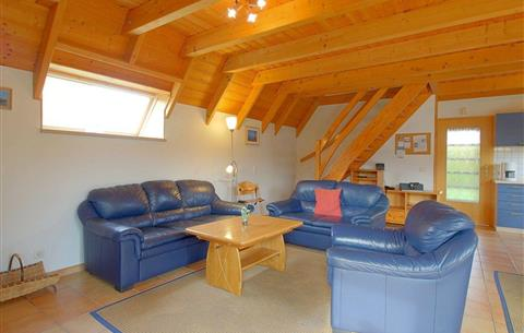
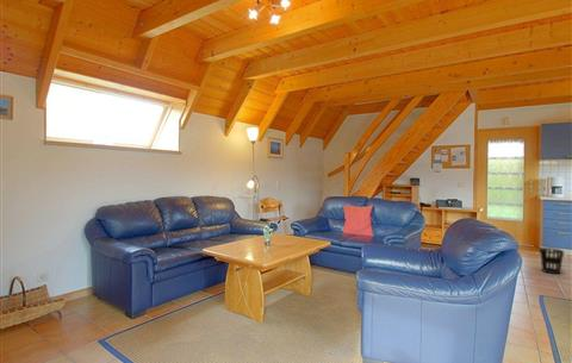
+ wastebasket [539,246,565,275]
